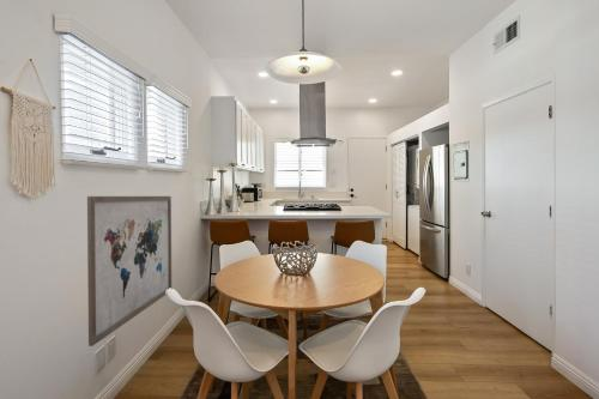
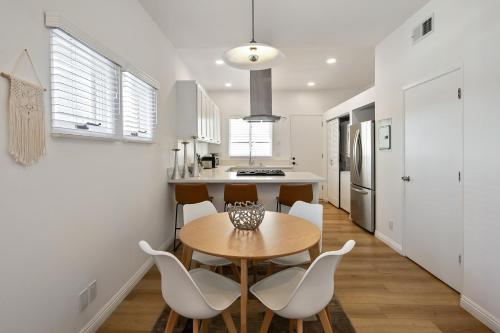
- wall art [86,195,173,347]
